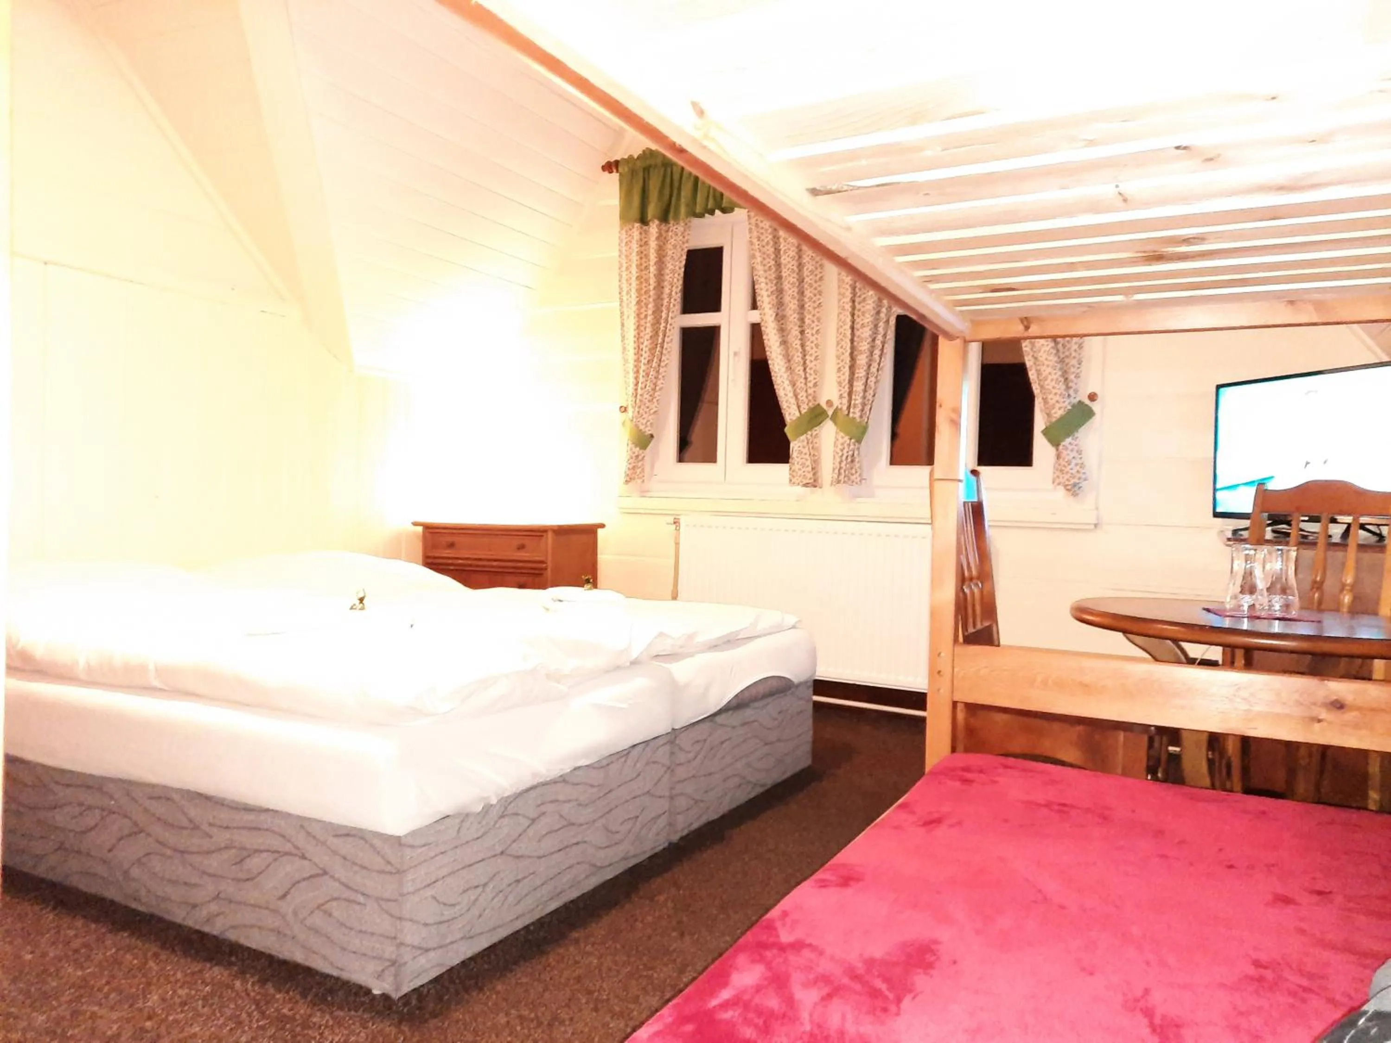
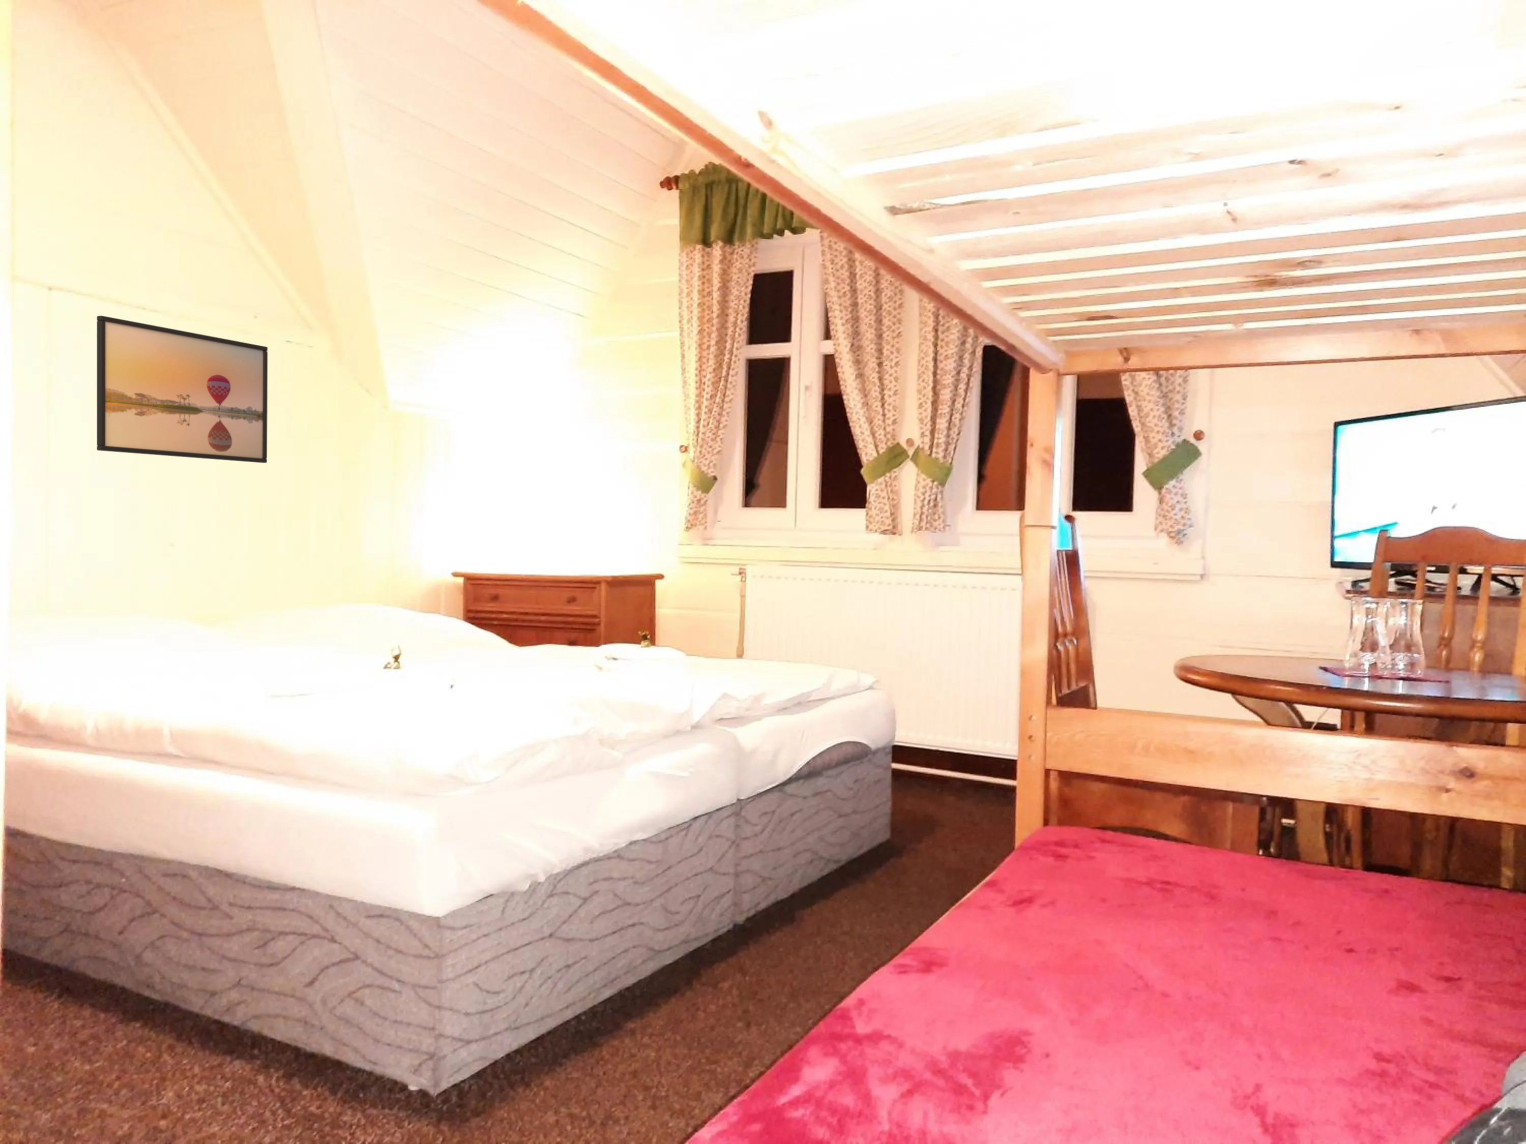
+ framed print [96,315,268,464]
